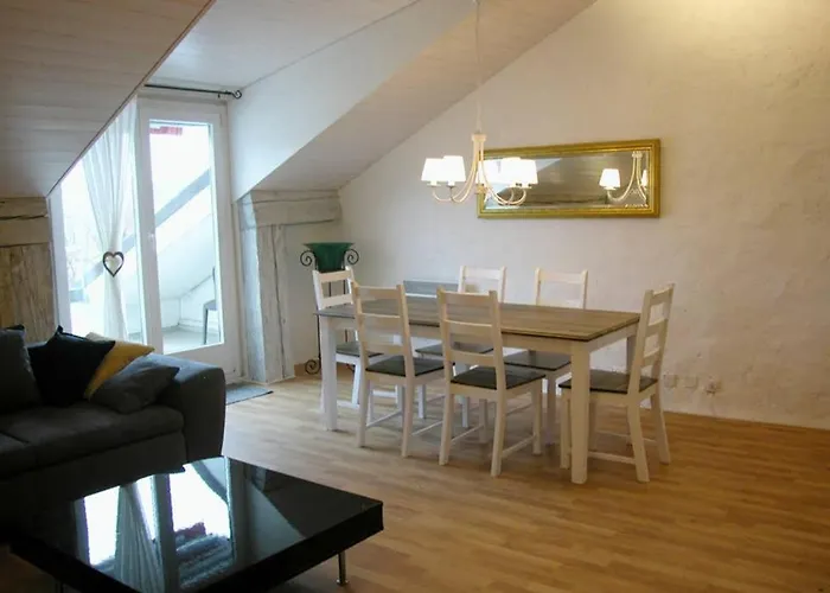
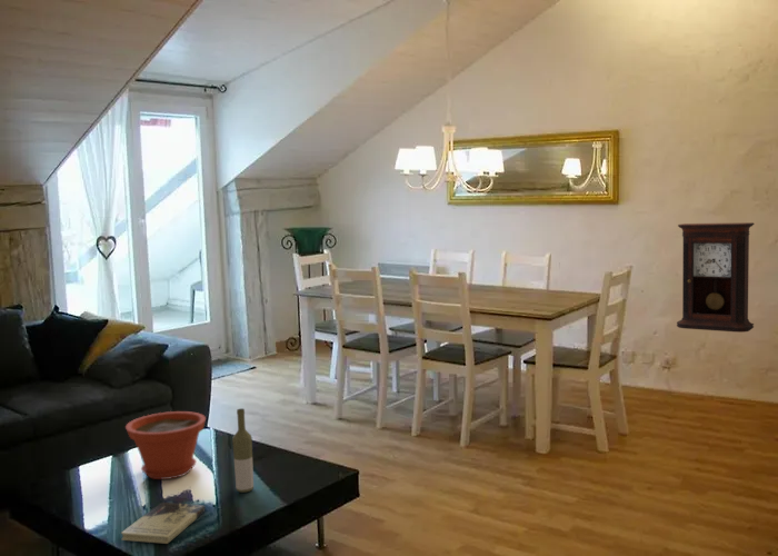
+ plant pot [124,410,207,480]
+ pendulum clock [676,221,755,334]
+ book [120,502,207,545]
+ bottle [231,408,255,494]
